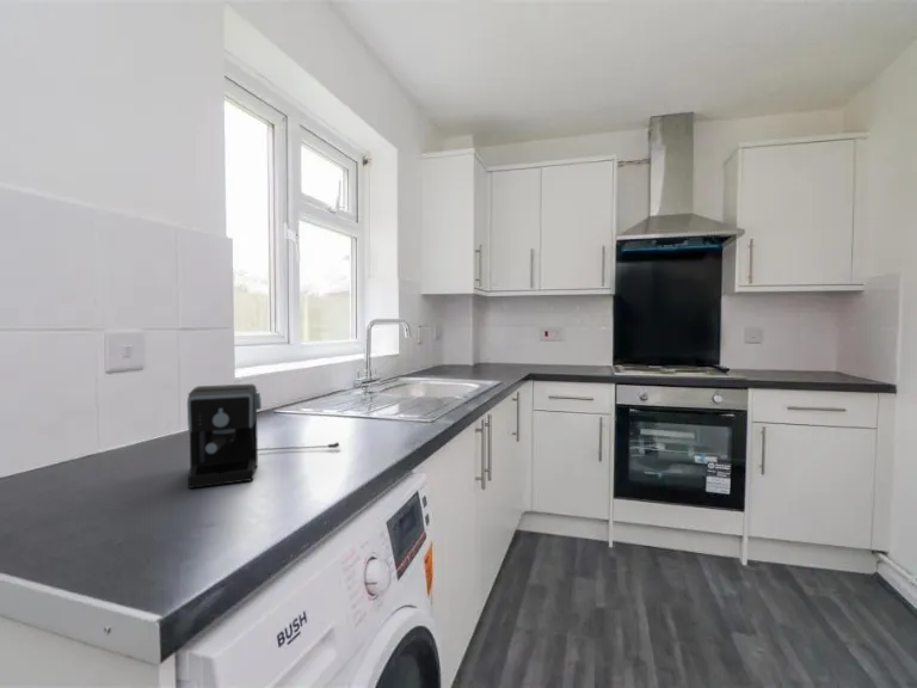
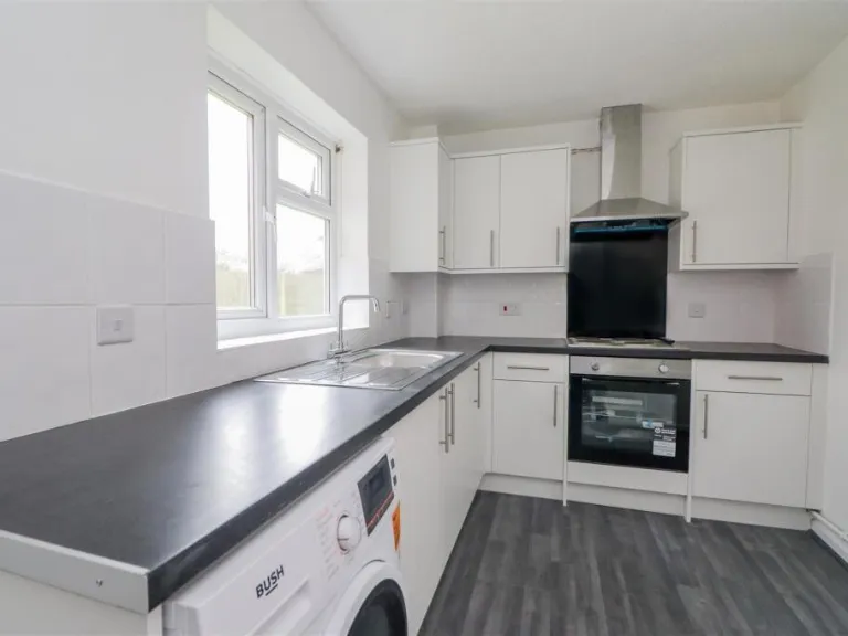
- coffee maker [186,383,340,490]
